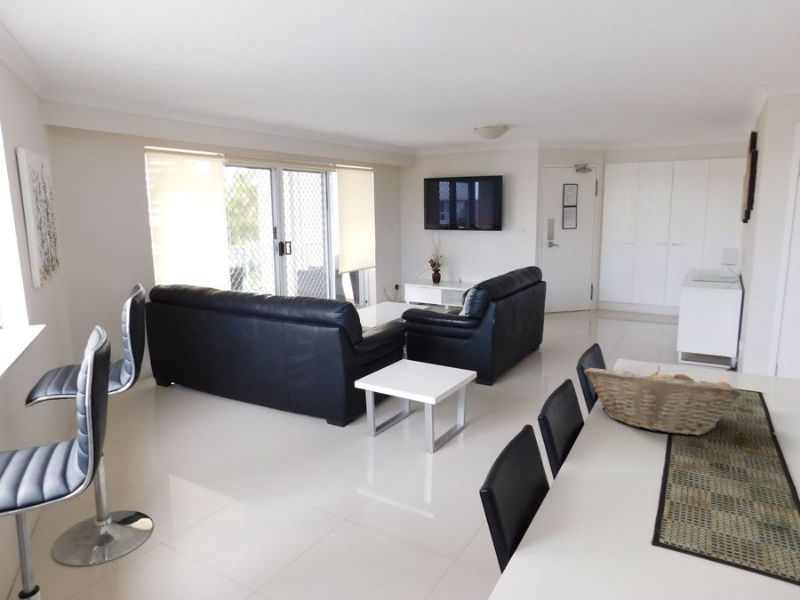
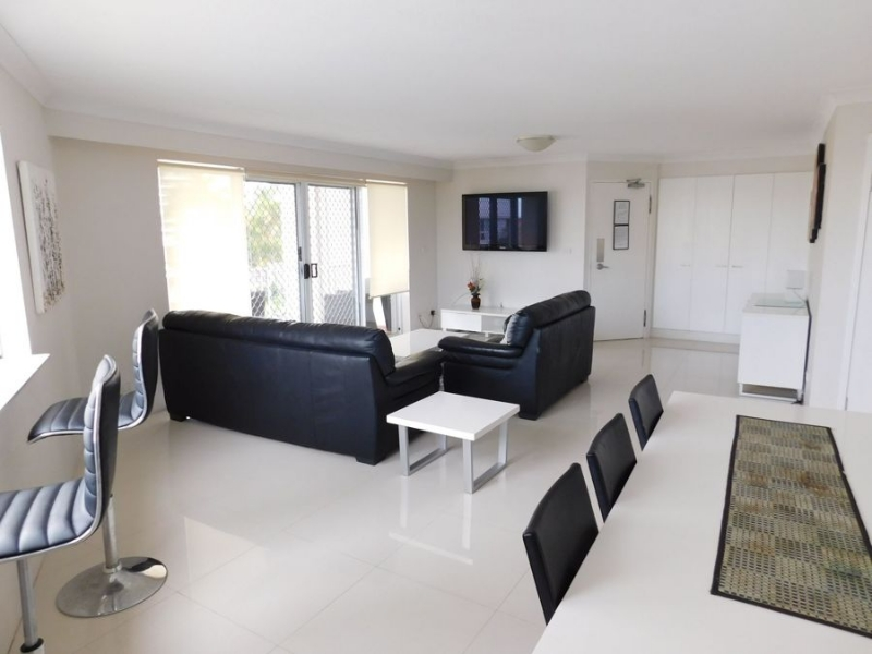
- fruit basket [583,365,743,436]
